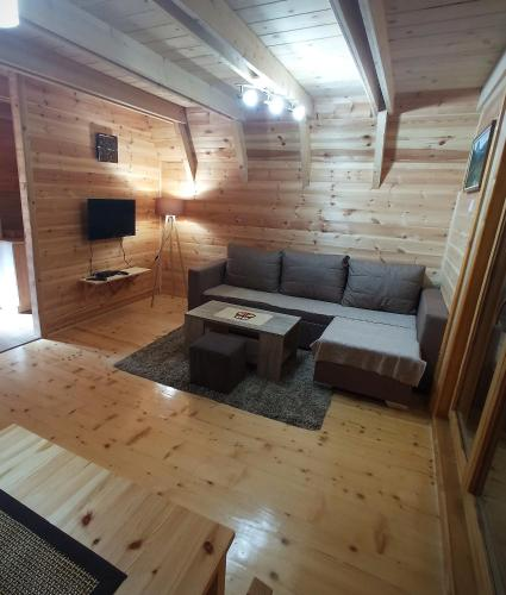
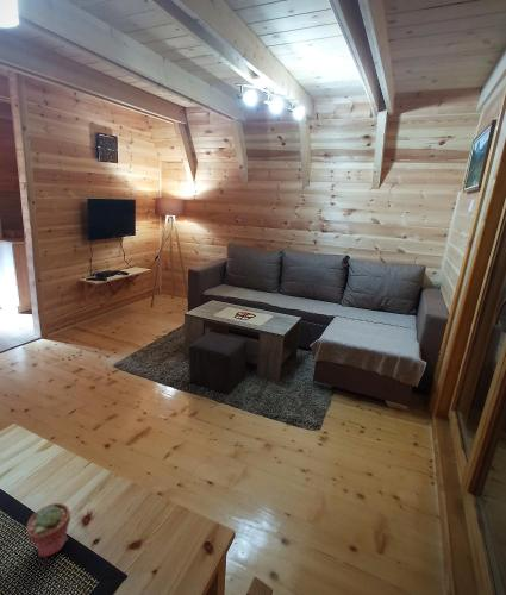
+ potted succulent [25,502,71,559]
